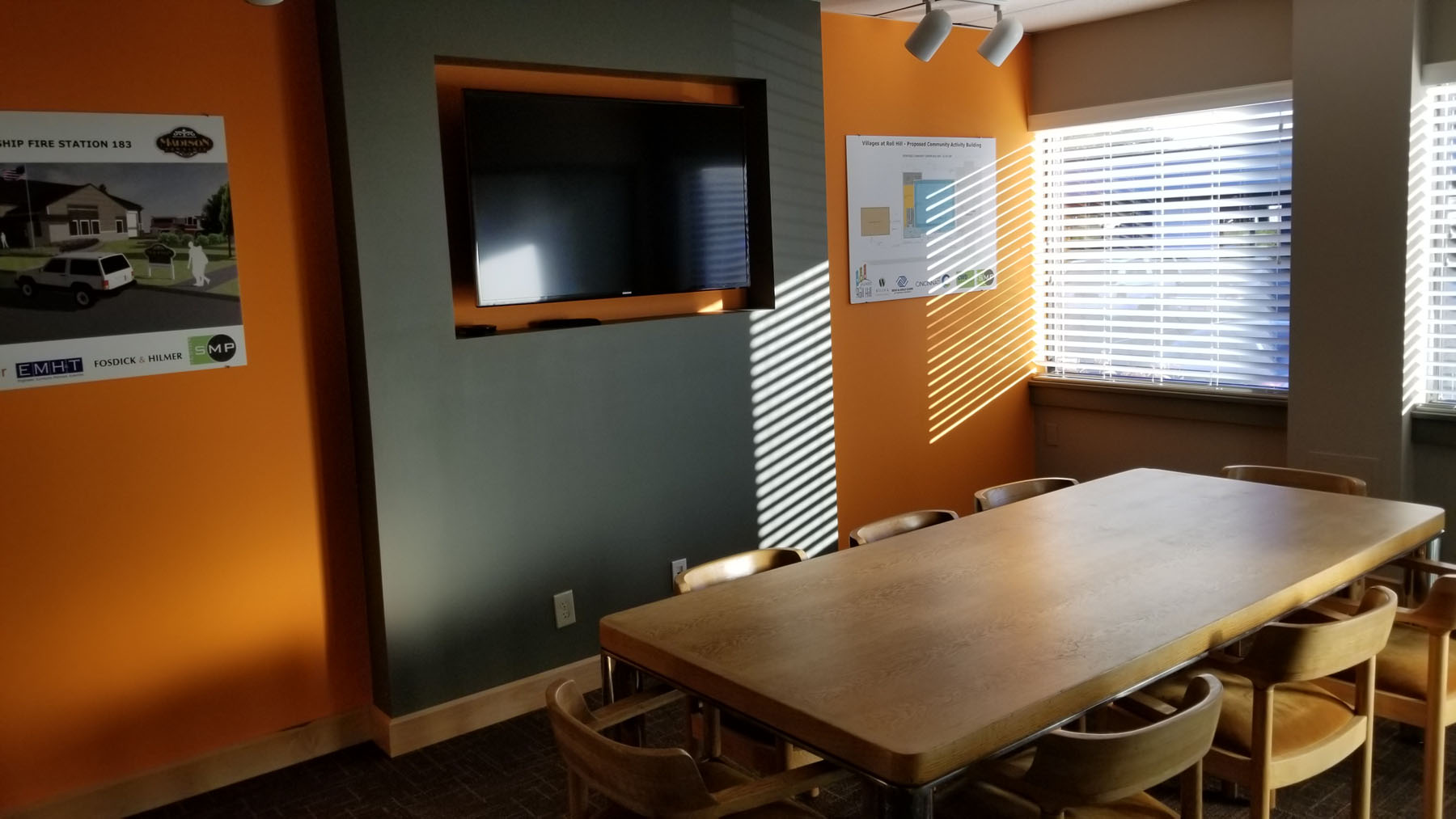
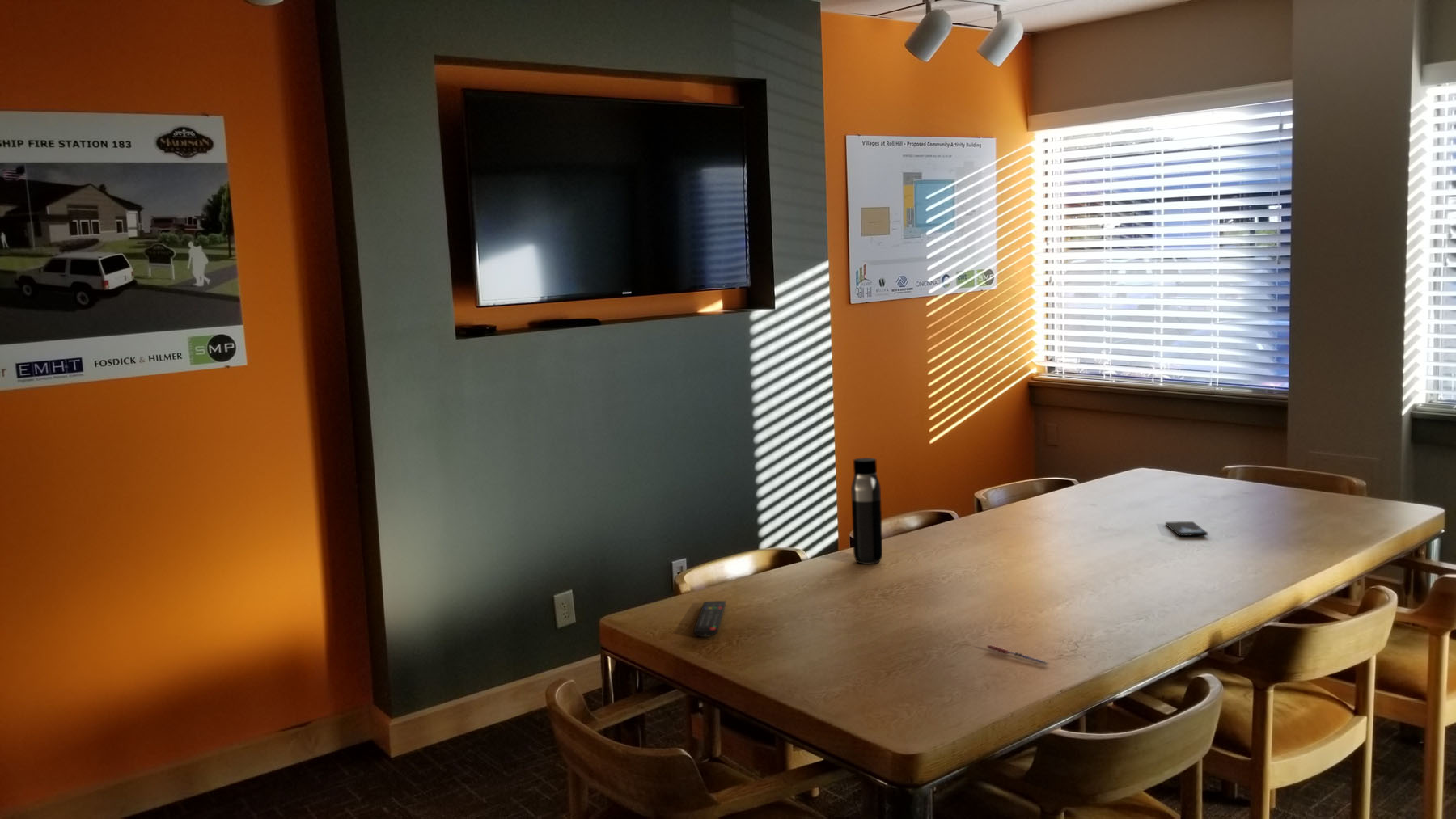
+ smartphone [1165,521,1208,537]
+ water bottle [850,457,883,565]
+ pen [986,644,1049,665]
+ remote control [693,600,726,638]
